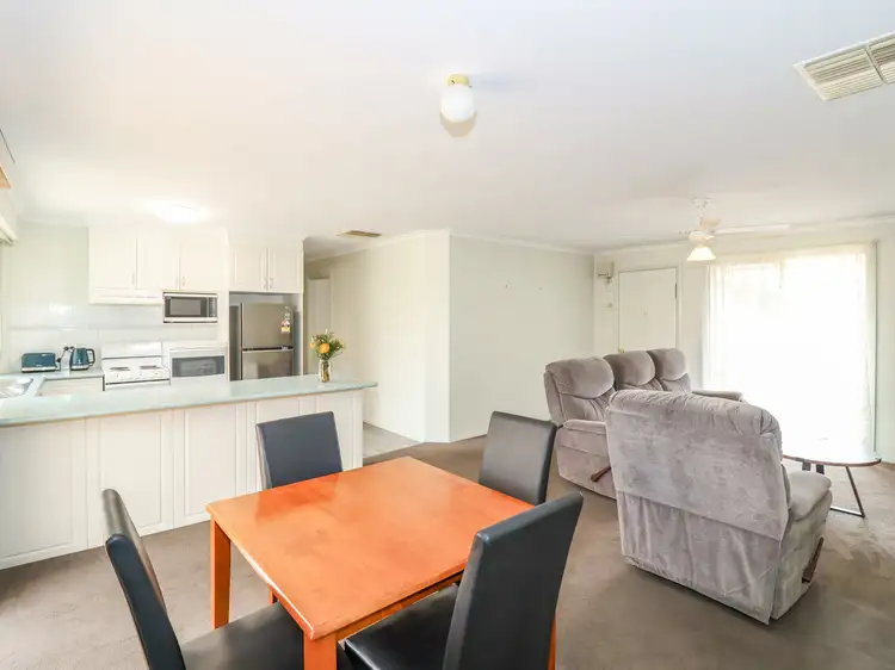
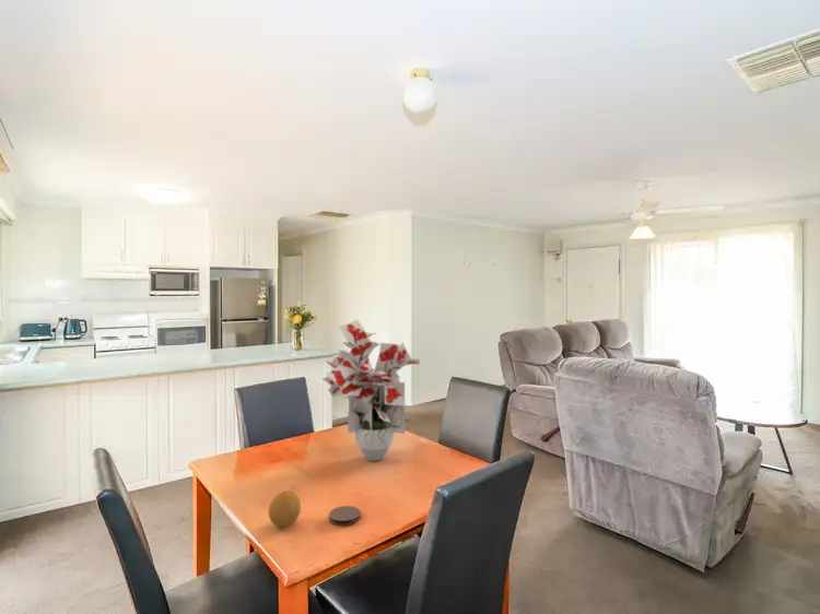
+ fruit [268,489,302,528]
+ bouquet [323,319,421,462]
+ coaster [328,505,362,527]
